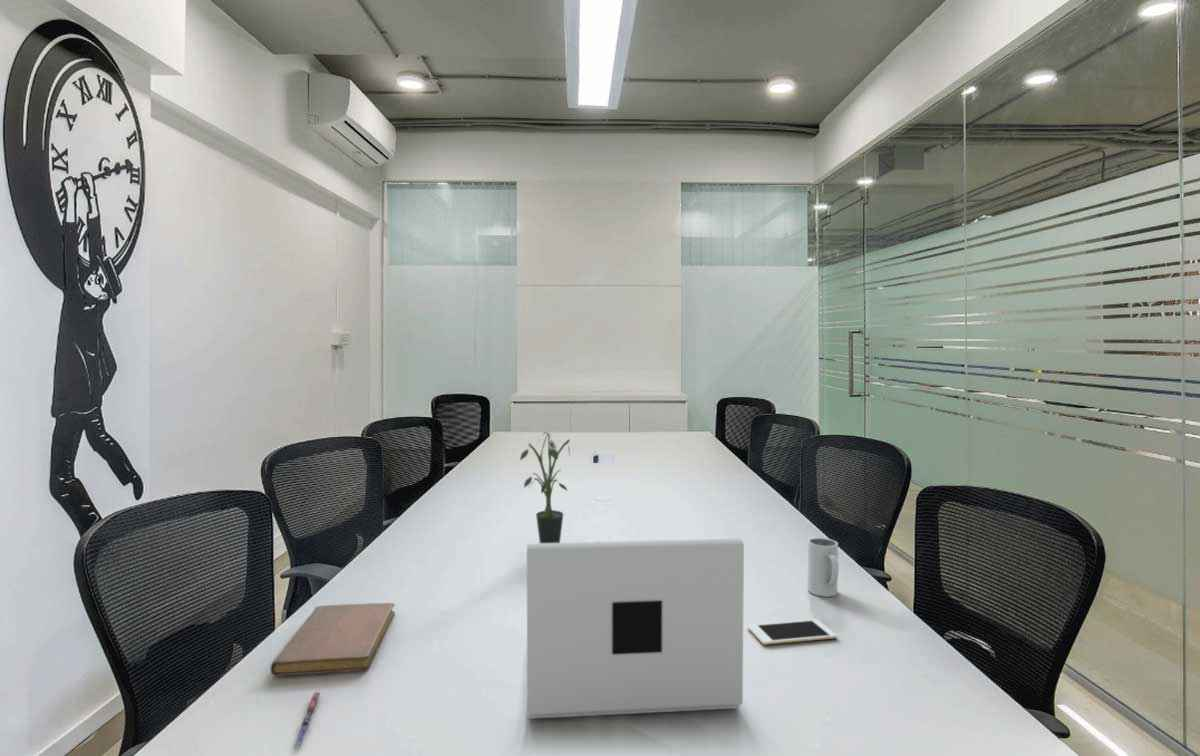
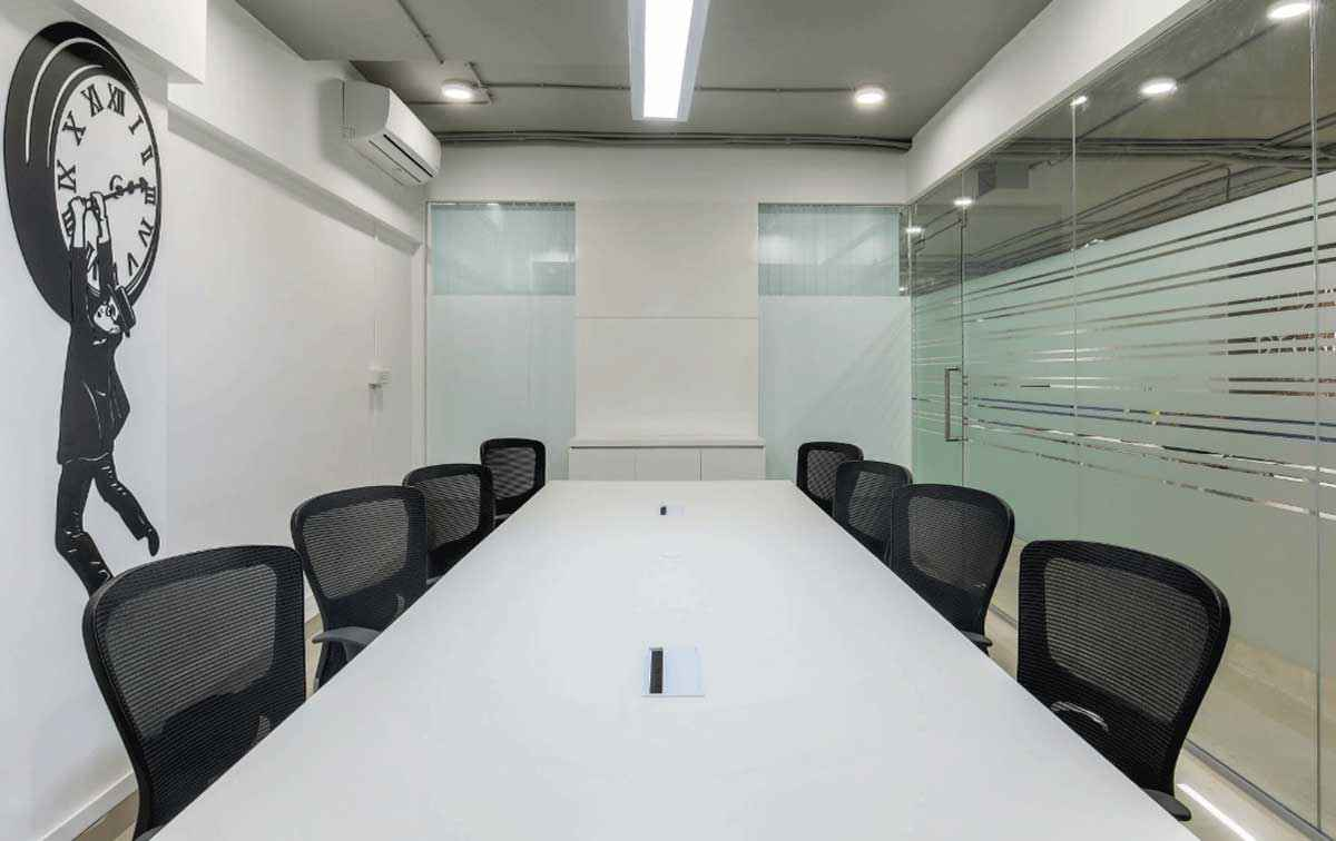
- pen [291,691,322,751]
- laptop [526,537,745,720]
- cell phone [747,619,838,646]
- mug [807,537,840,598]
- notebook [269,602,396,677]
- potted plant [519,431,571,543]
